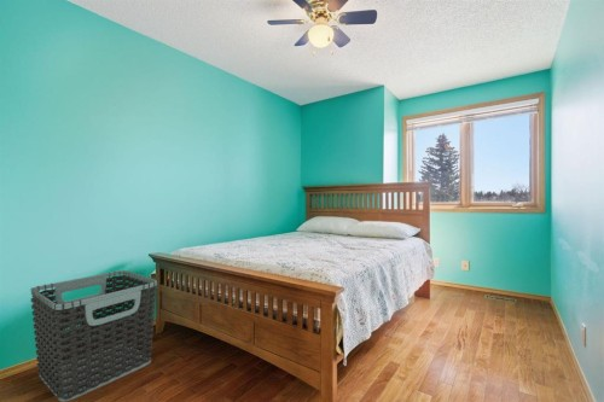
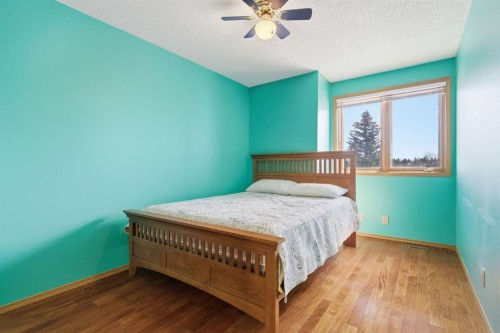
- clothes hamper [30,269,158,402]
